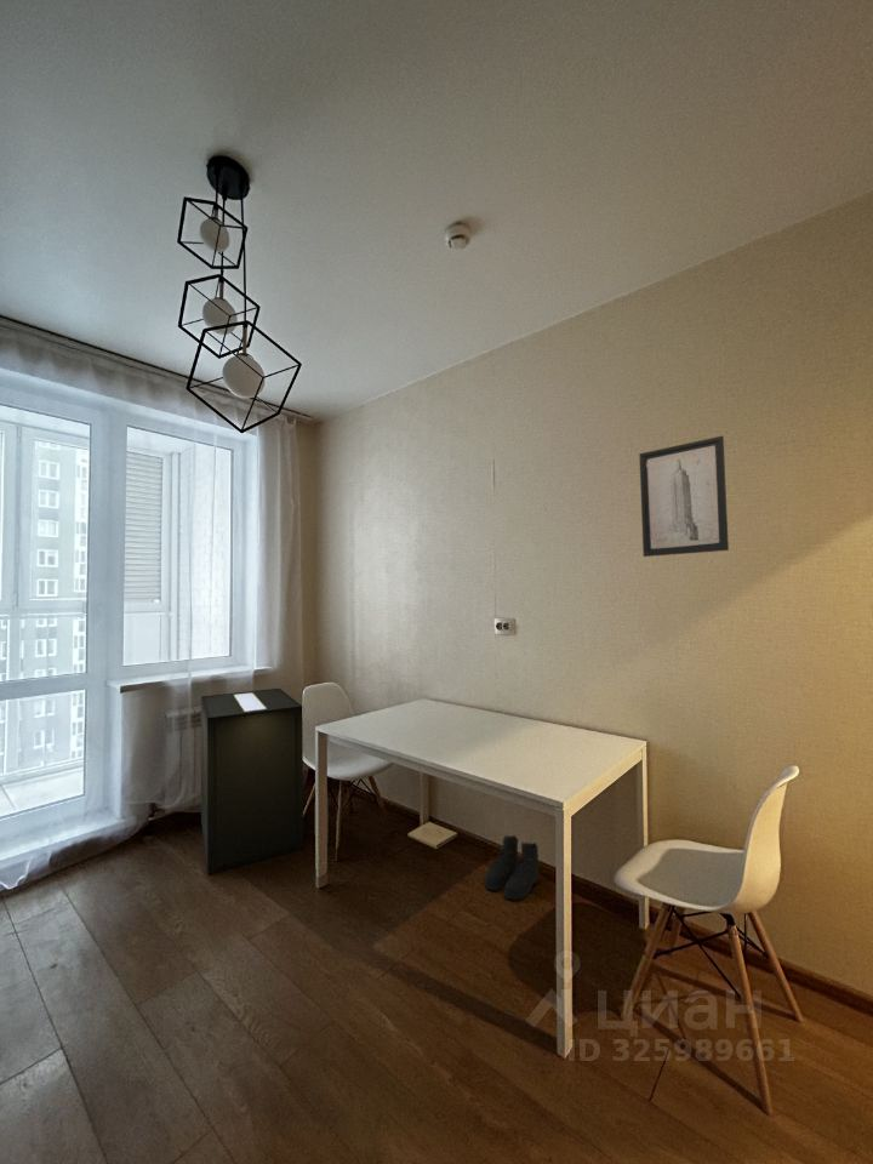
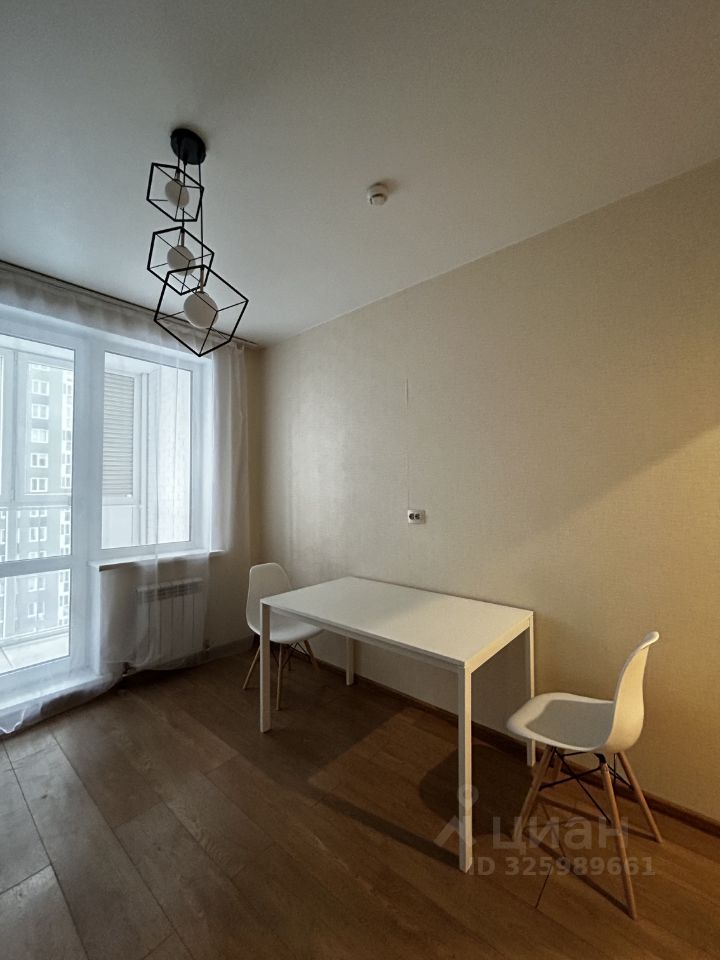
- boots [484,834,540,901]
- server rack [200,687,304,875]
- wall art [638,435,730,558]
- box [407,821,458,850]
